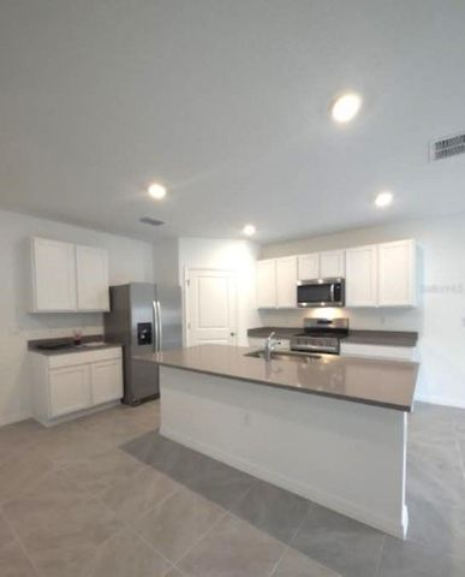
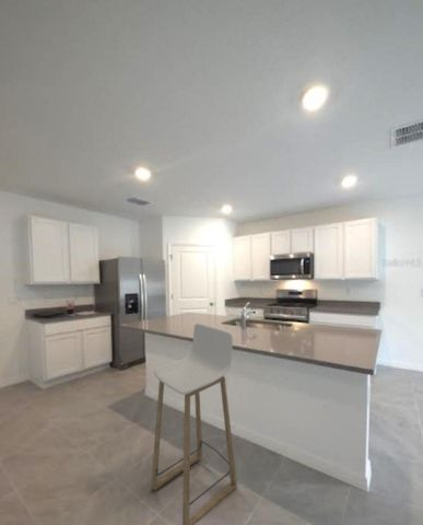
+ bar stool [150,322,238,525]
